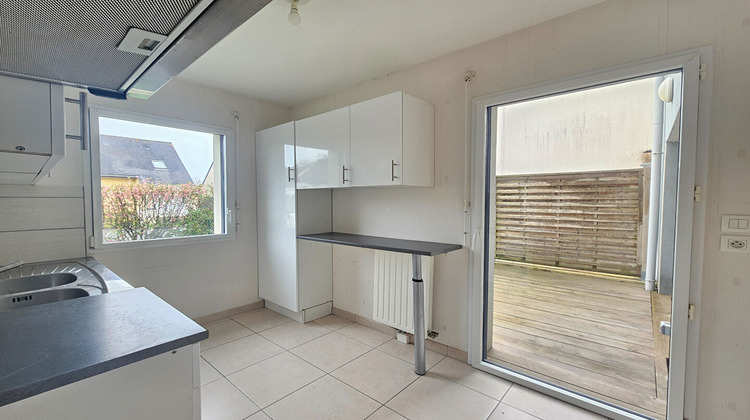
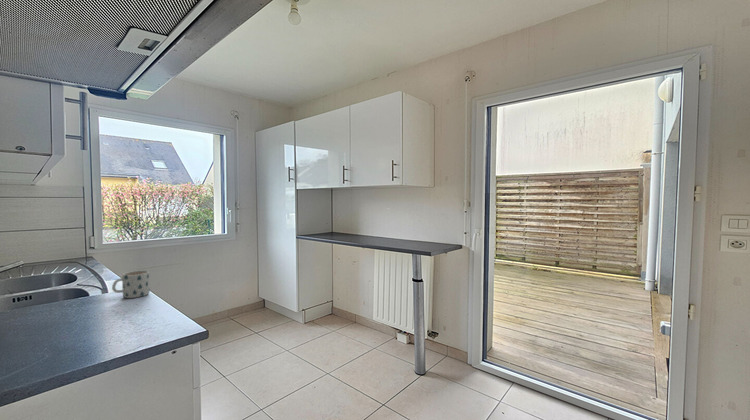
+ mug [111,269,151,299]
